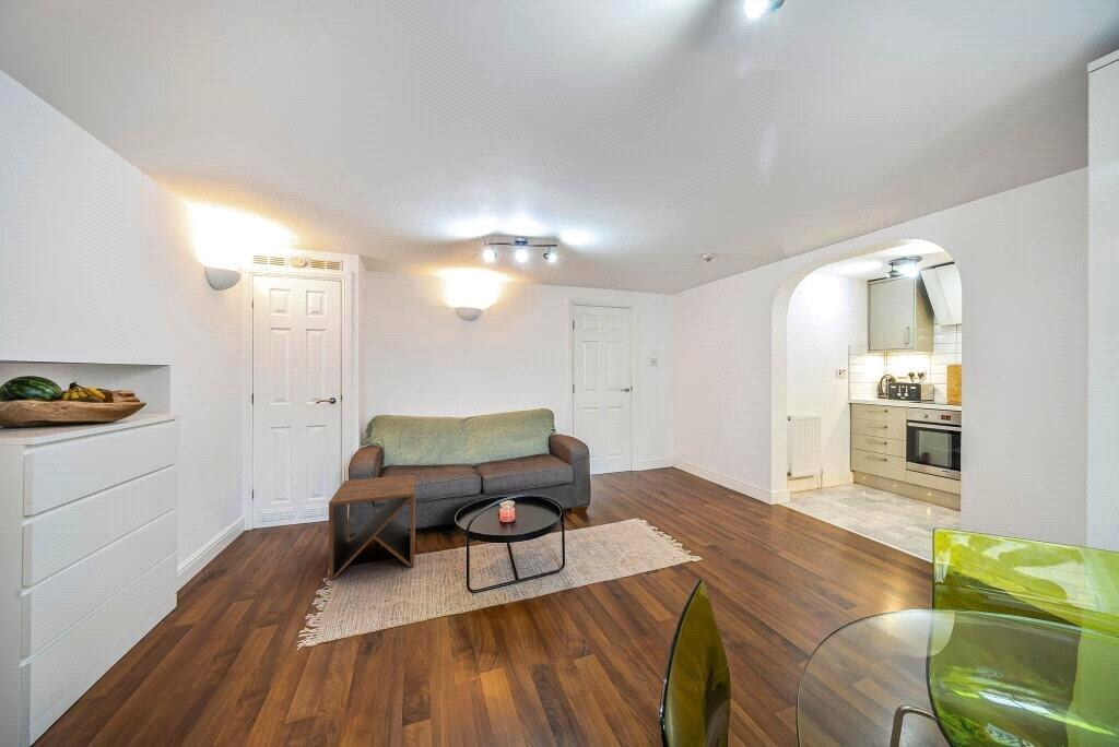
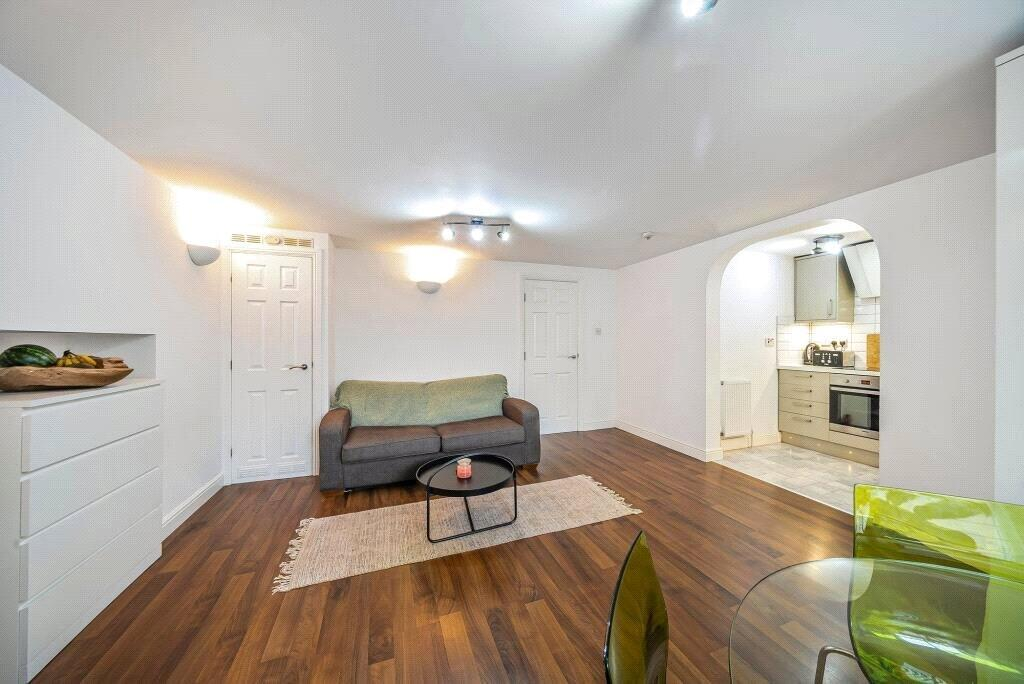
- side table [328,473,416,582]
